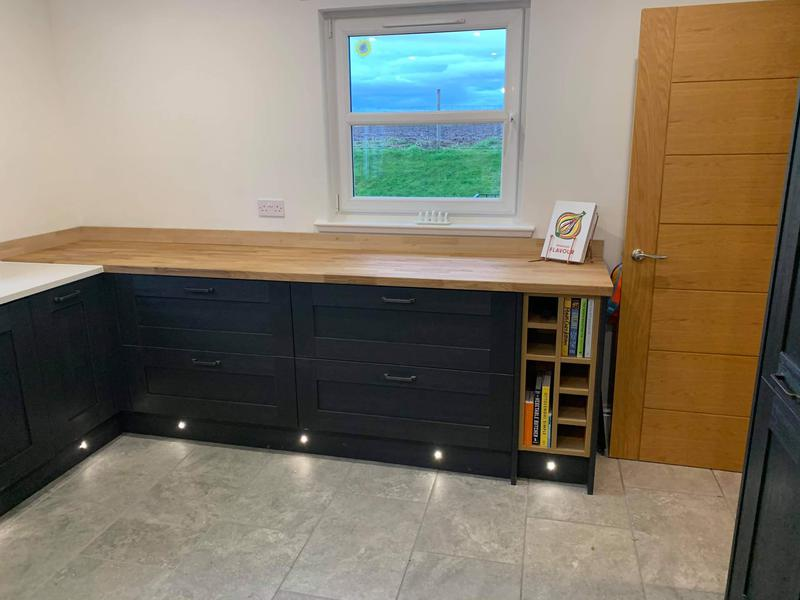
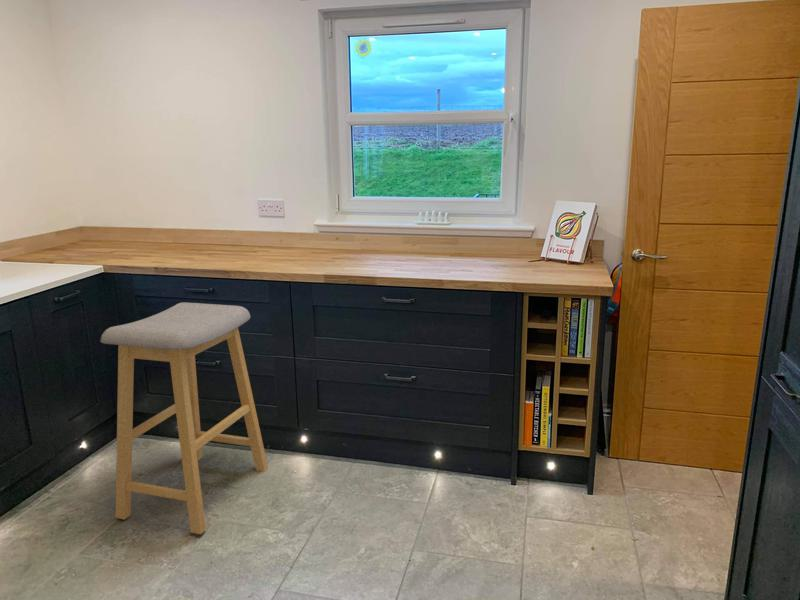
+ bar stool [99,301,269,535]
